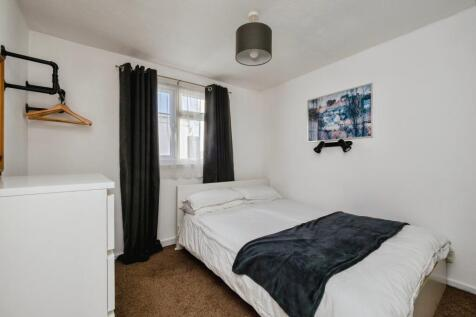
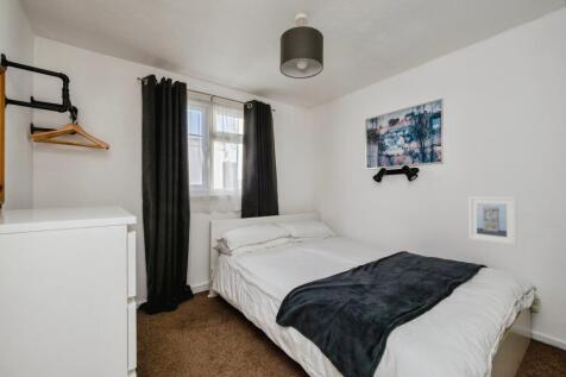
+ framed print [467,195,518,246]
